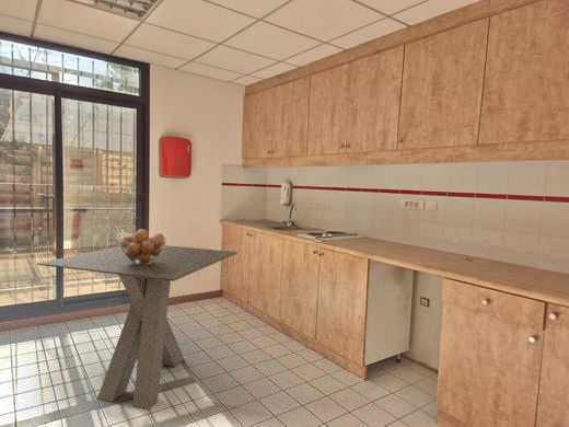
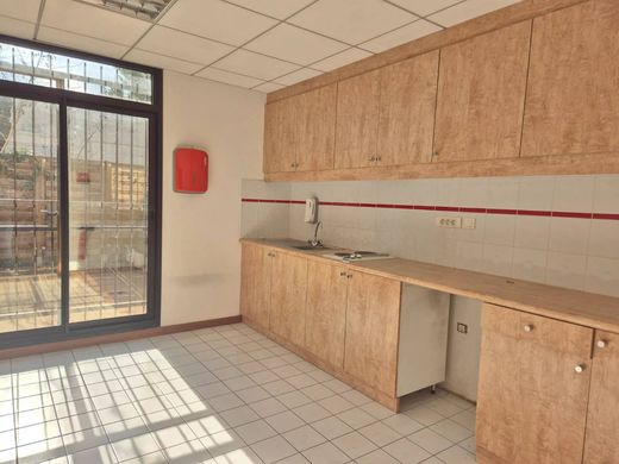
- fruit basket [118,228,167,265]
- dining table [36,244,239,411]
